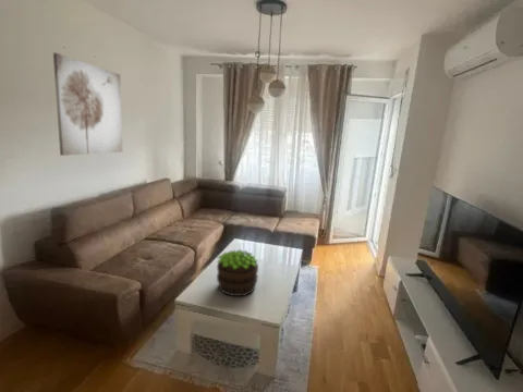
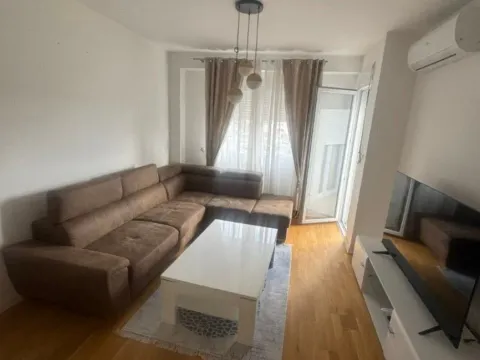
- wall art [52,51,123,157]
- potted plant [216,249,260,297]
